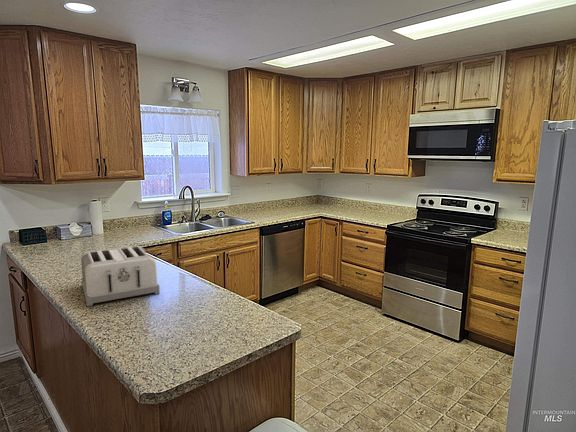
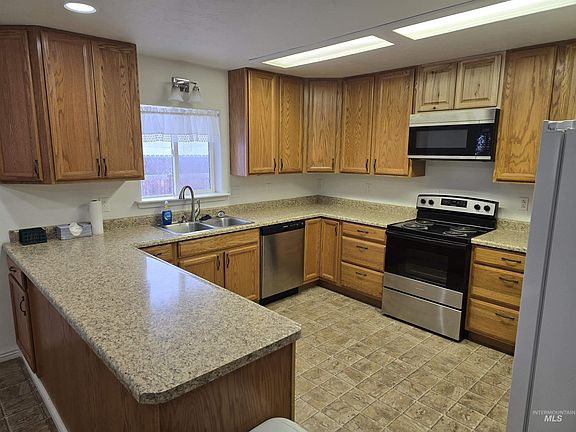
- toaster [80,245,161,307]
